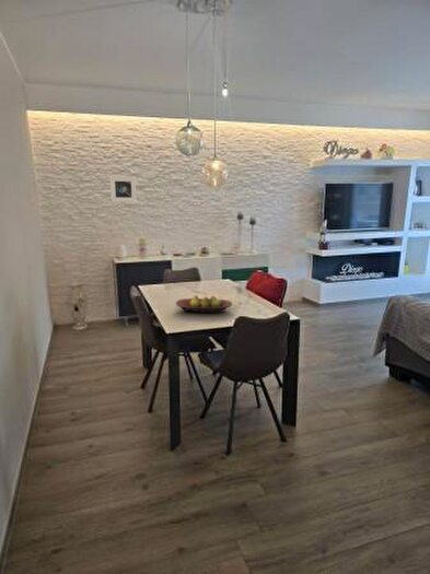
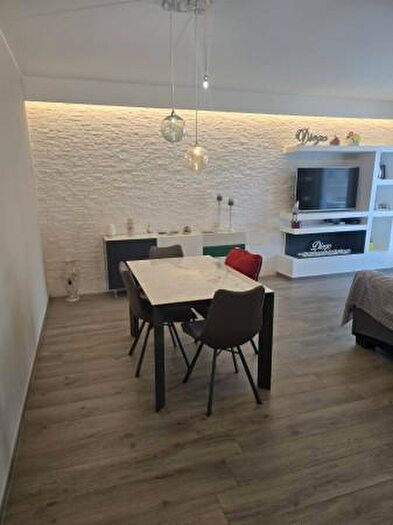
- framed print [109,175,138,203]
- fruit bowl [175,294,233,315]
